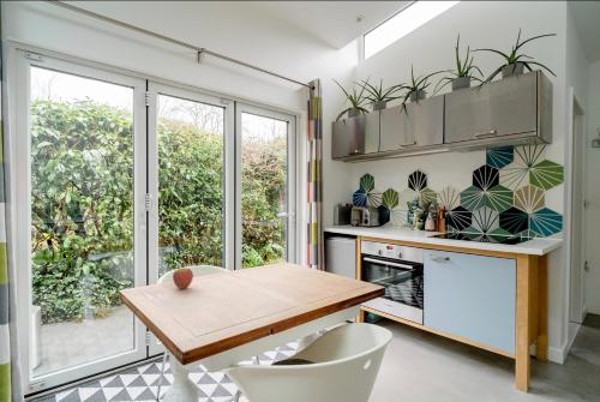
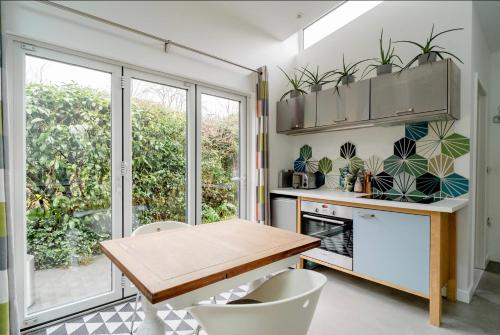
- fruit [172,264,194,290]
